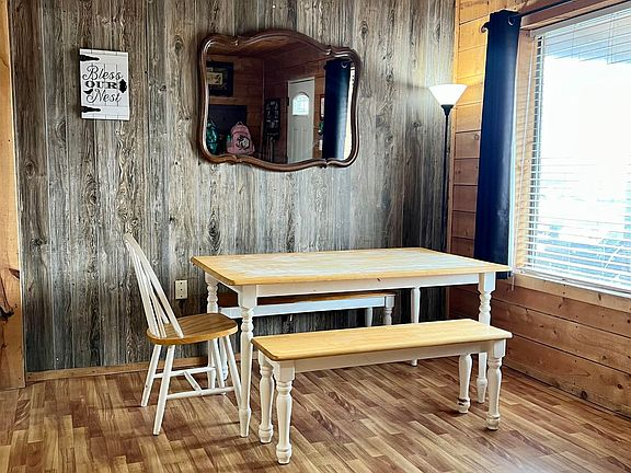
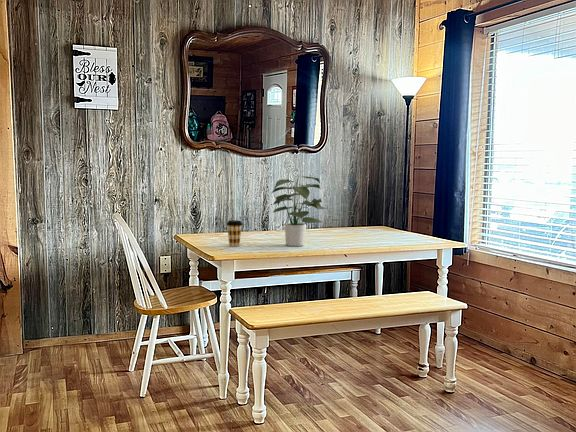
+ potted plant [271,175,330,247]
+ coffee cup [226,219,244,247]
